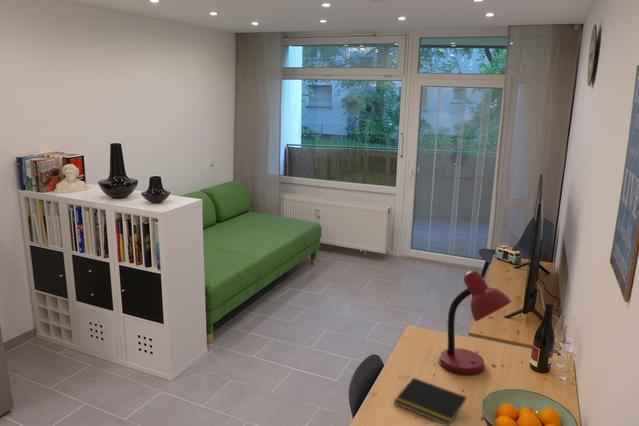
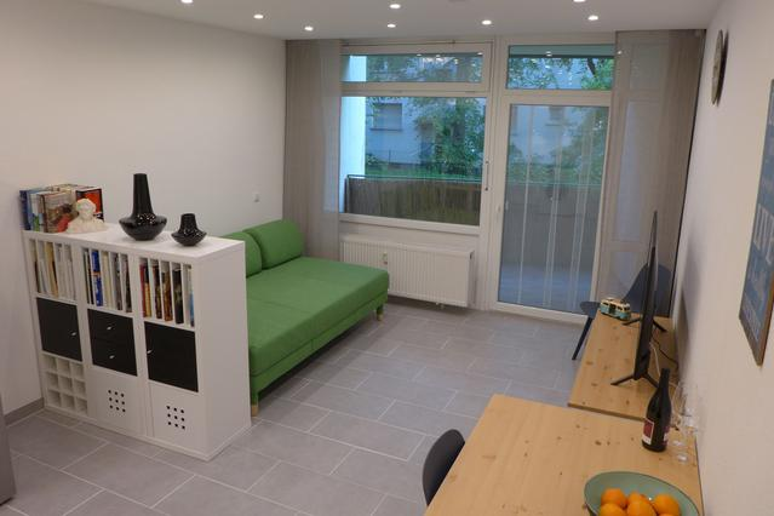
- notepad [393,376,467,426]
- desk lamp [437,270,513,376]
